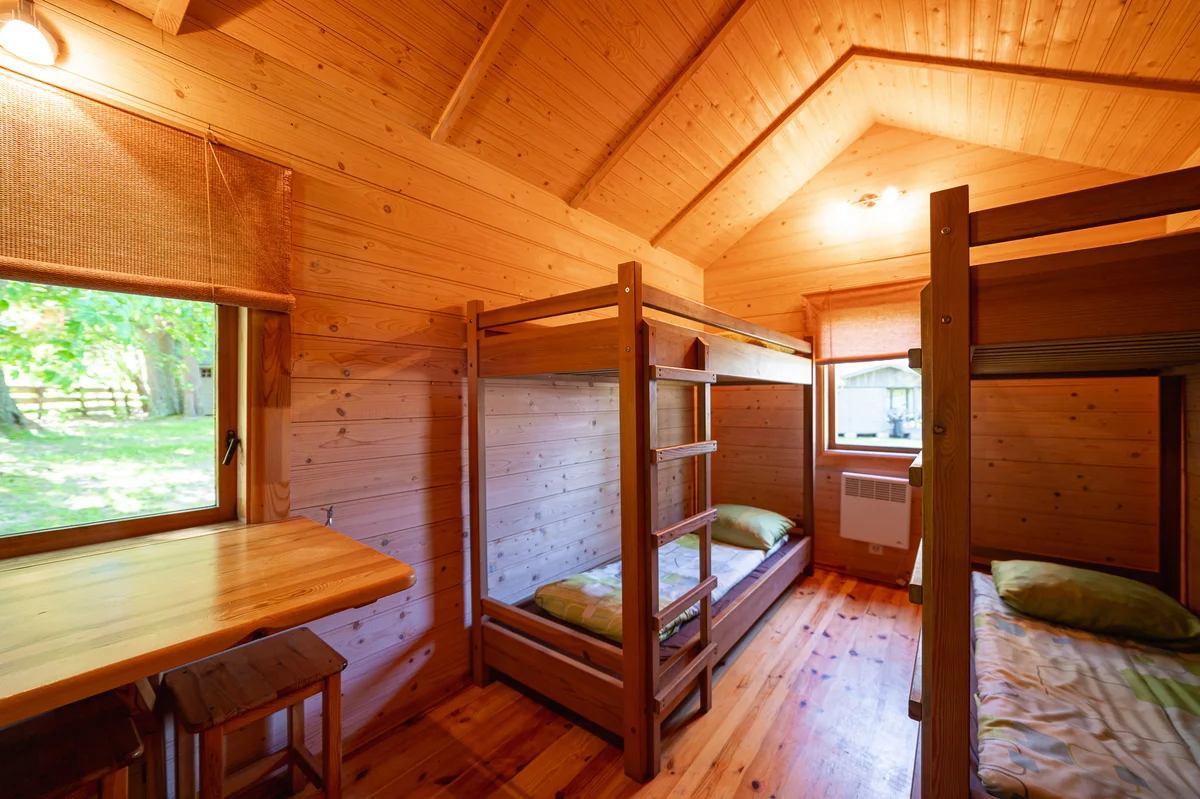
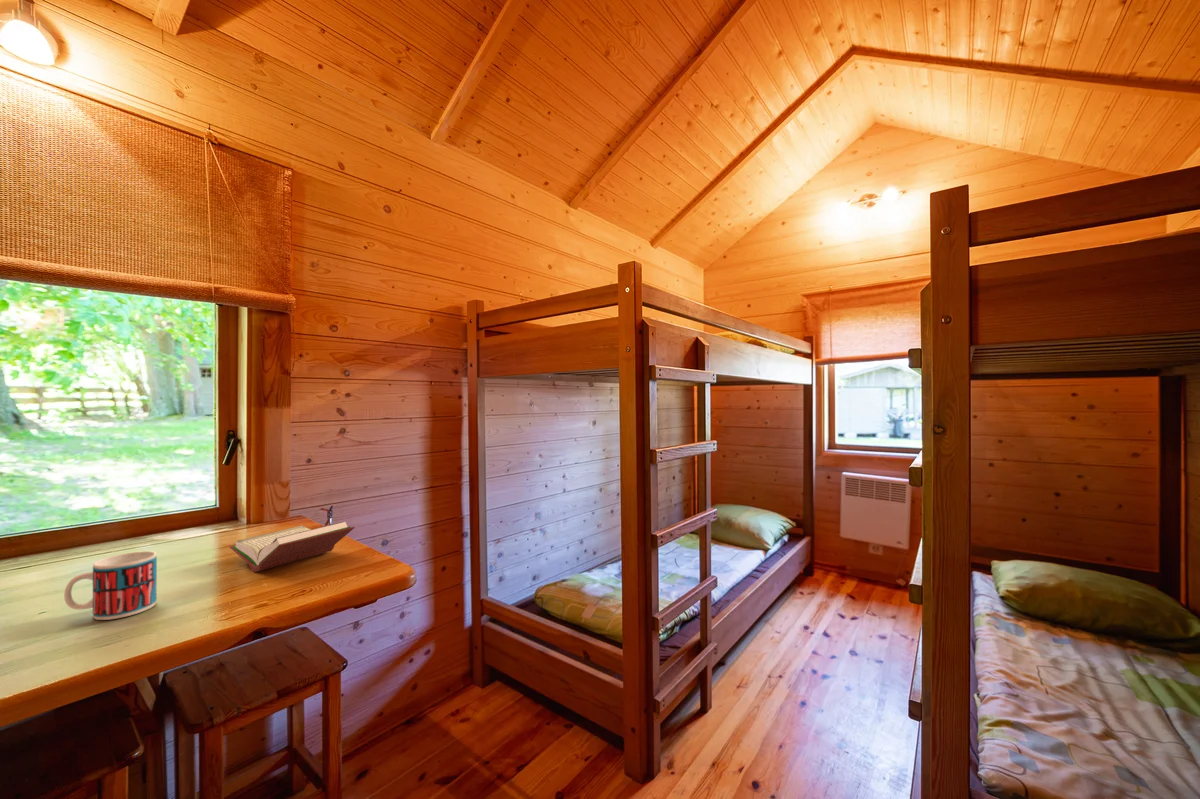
+ mug [63,550,158,621]
+ book [229,521,356,573]
